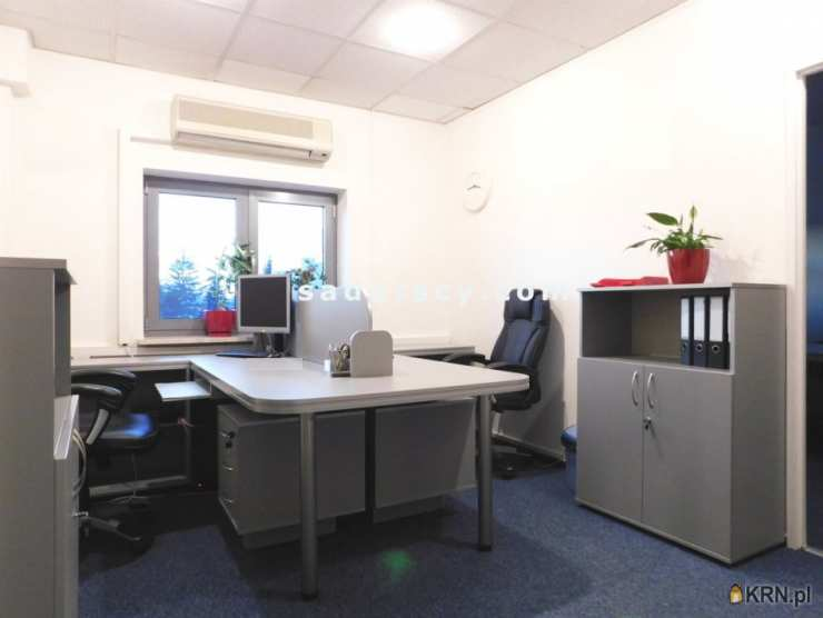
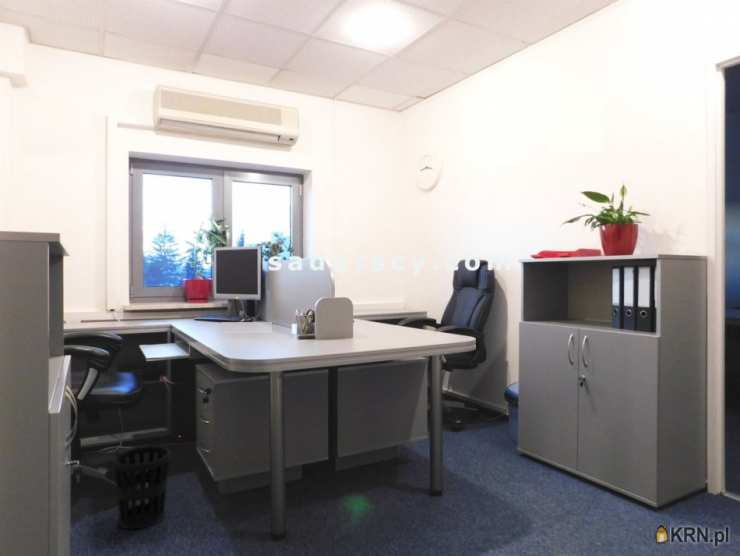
+ wastebasket [111,445,172,530]
